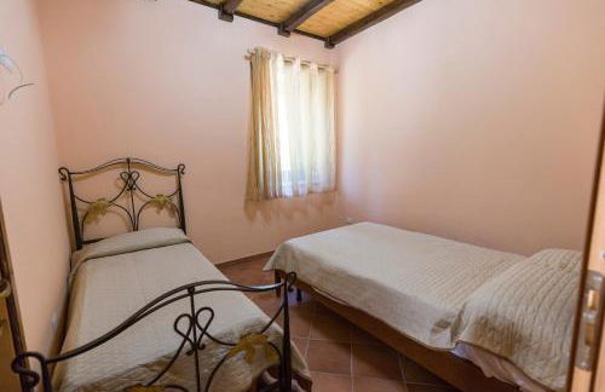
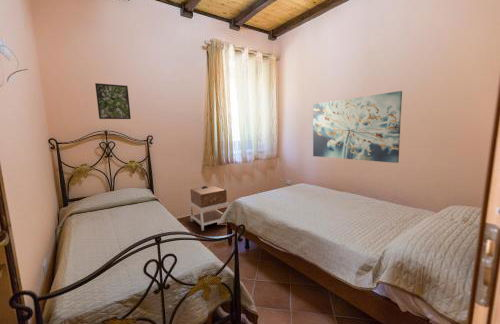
+ wall art [312,90,403,164]
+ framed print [94,82,132,120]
+ nightstand [189,184,230,232]
